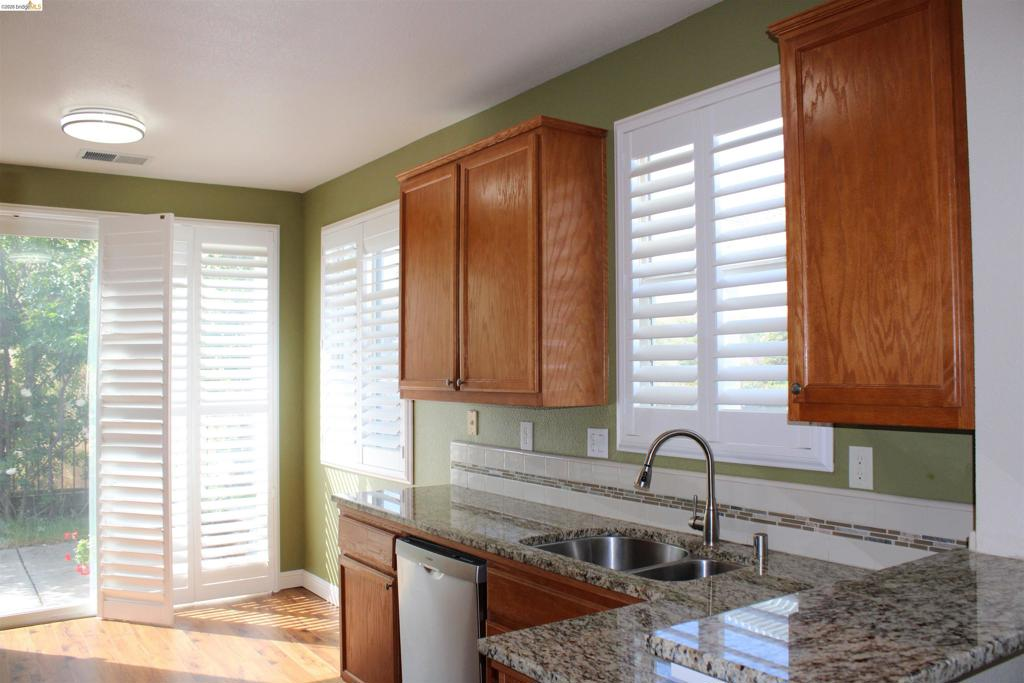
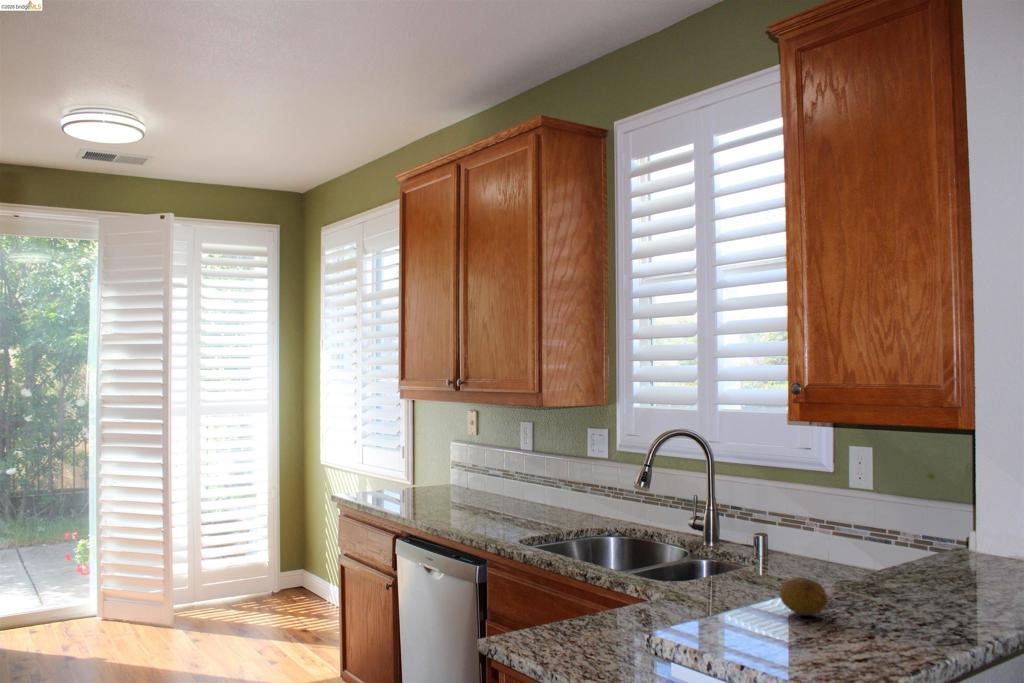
+ fruit [779,576,828,617]
